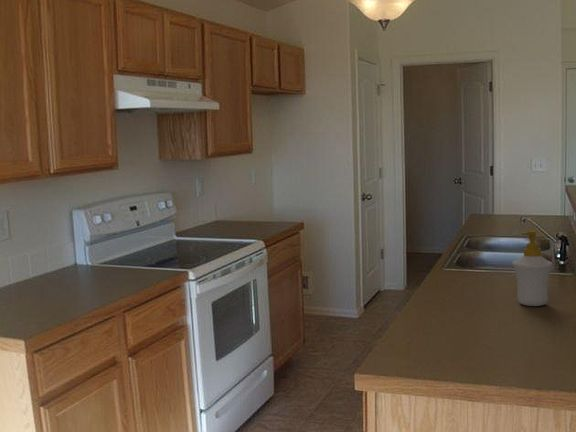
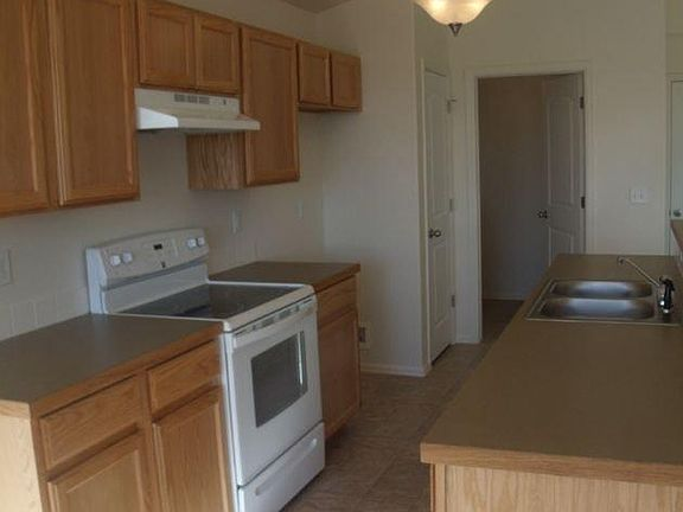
- soap bottle [511,229,554,307]
